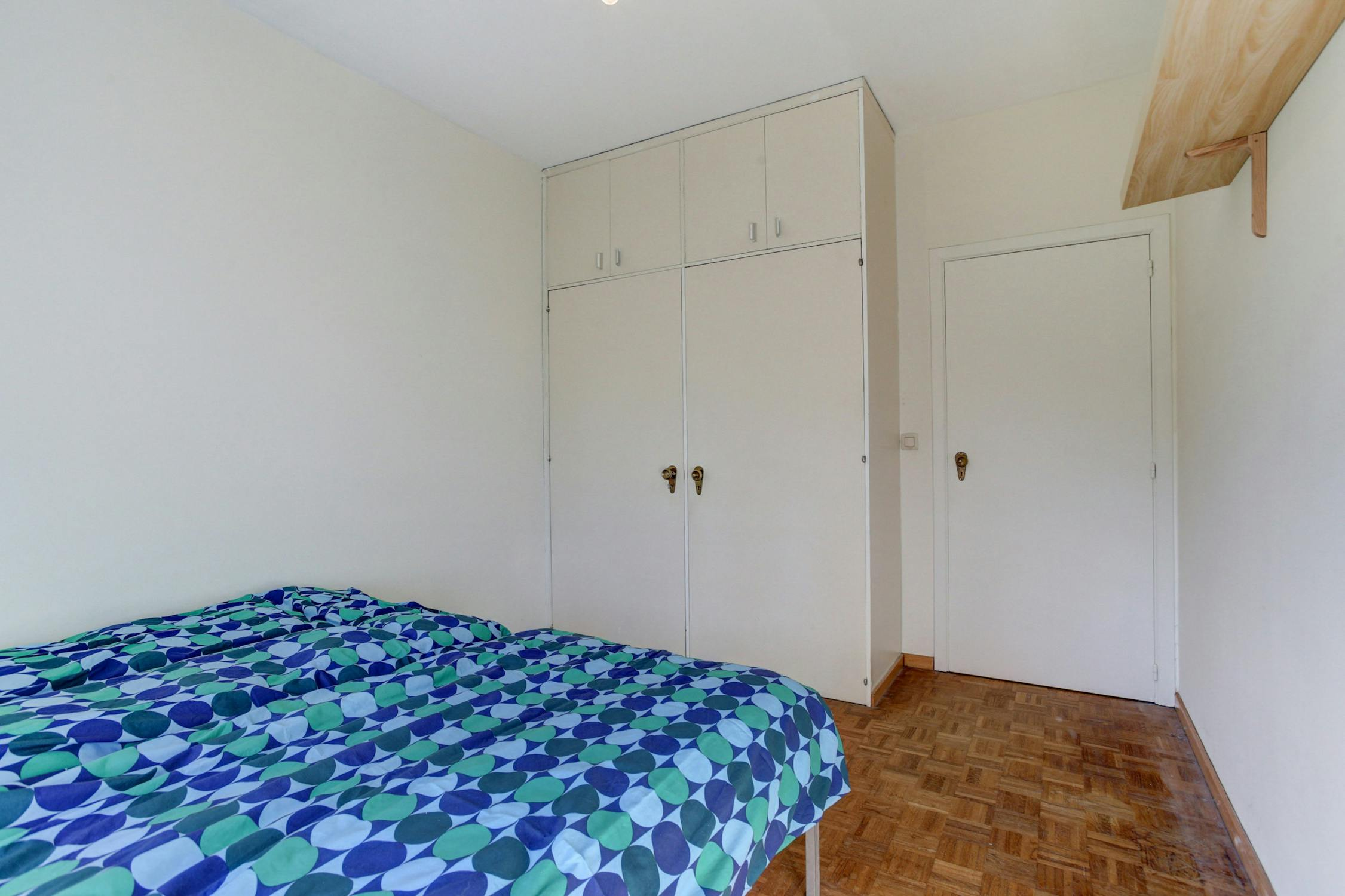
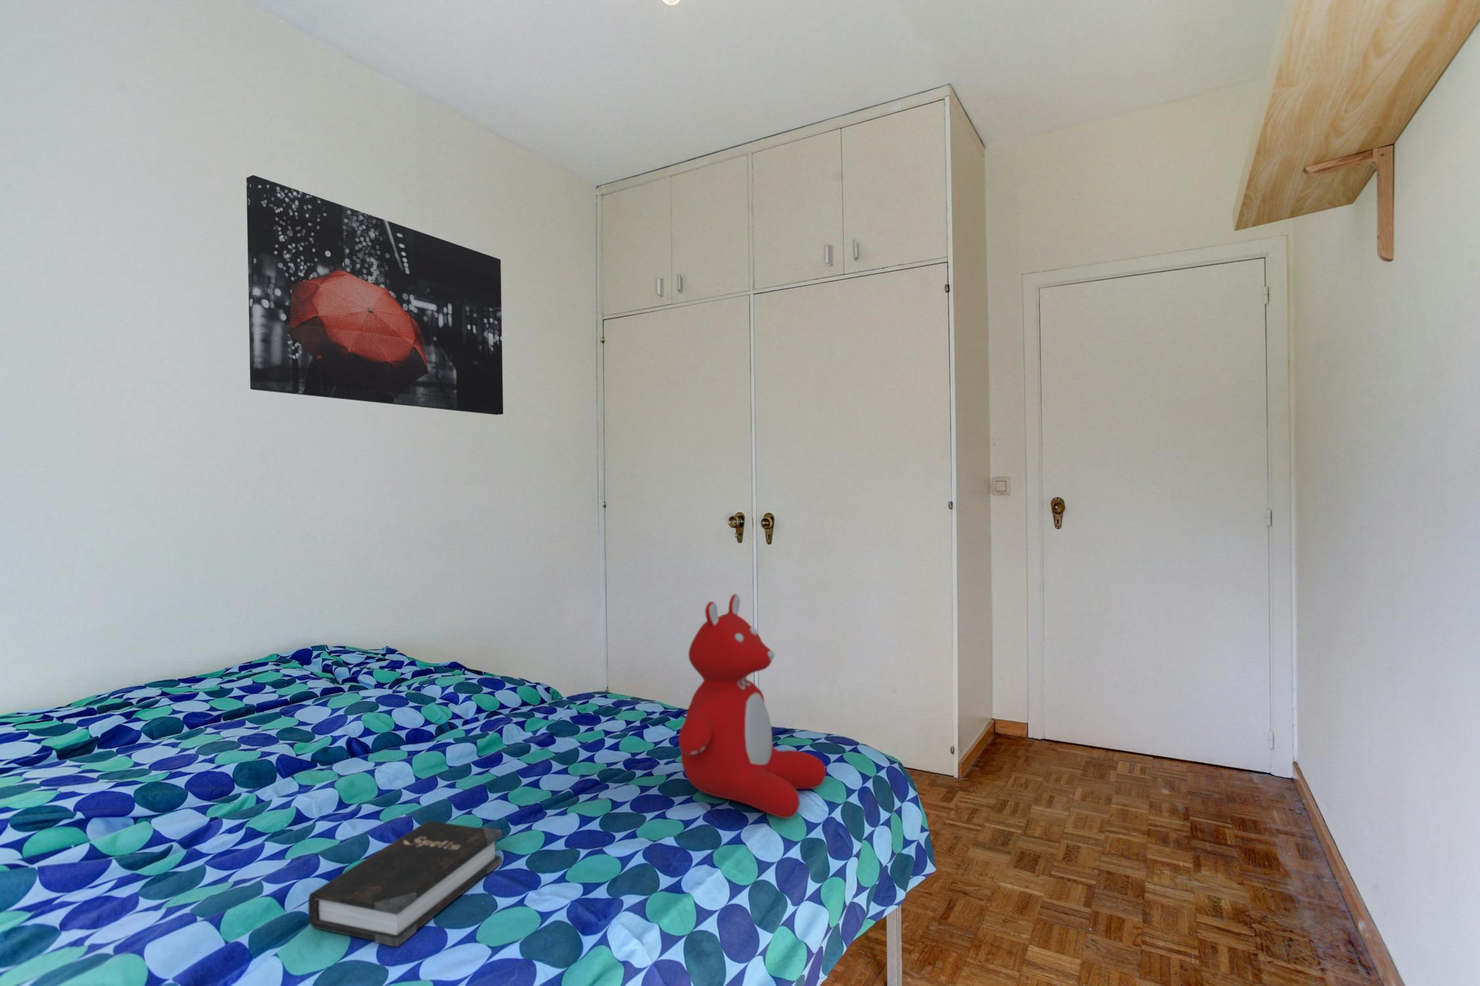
+ teddy bear [678,593,826,819]
+ hardback book [308,820,502,947]
+ wall art [245,174,504,416]
